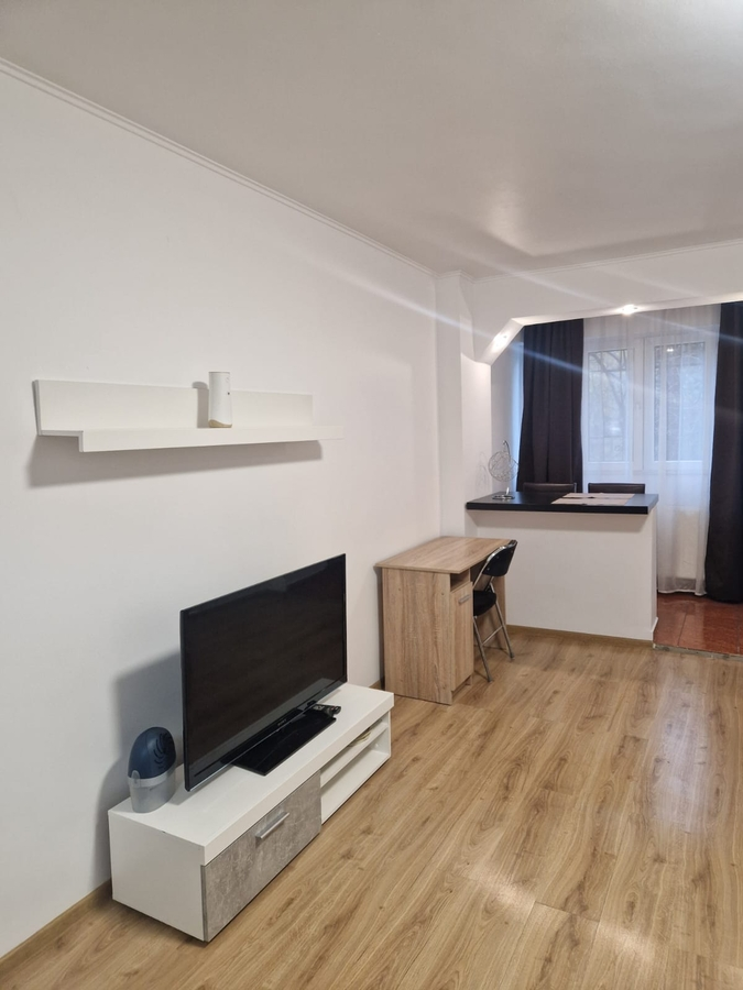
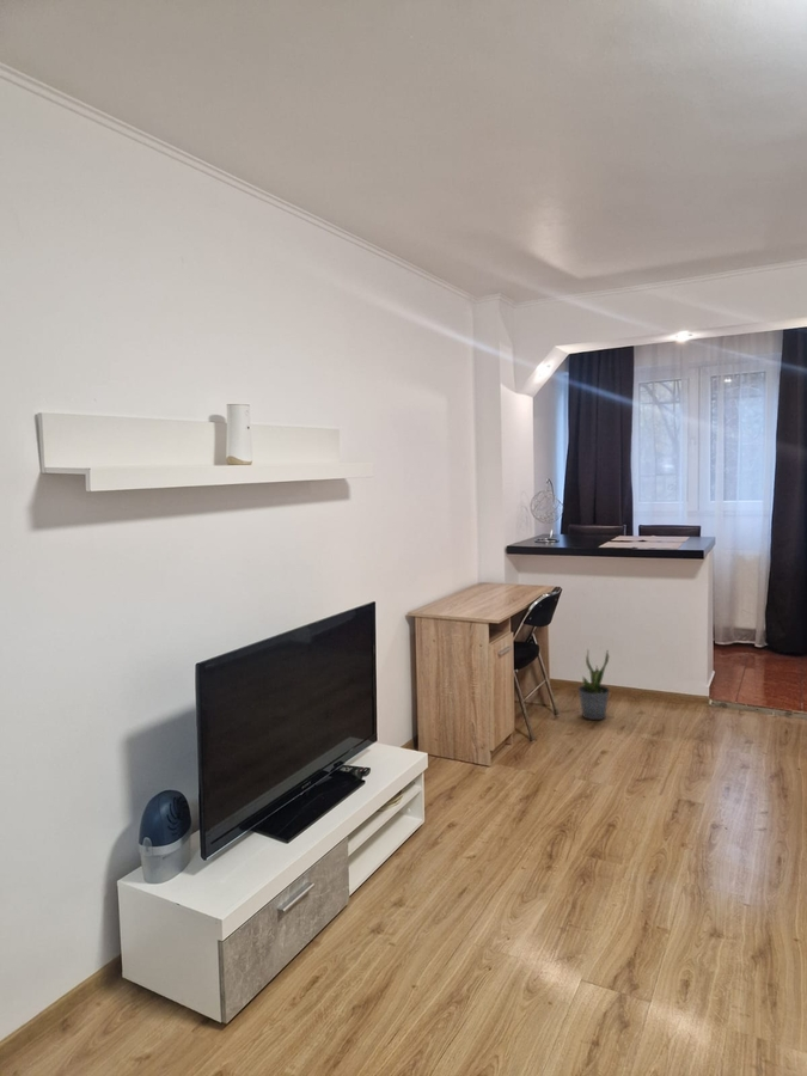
+ potted plant [577,648,611,721]
